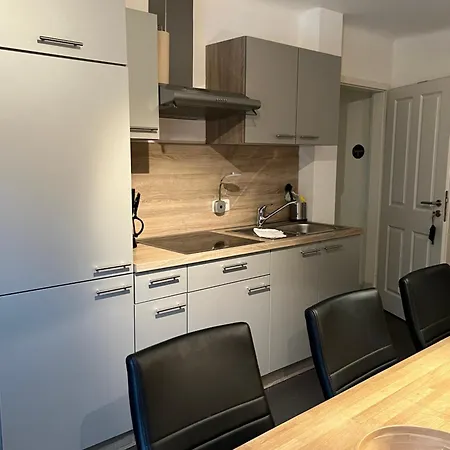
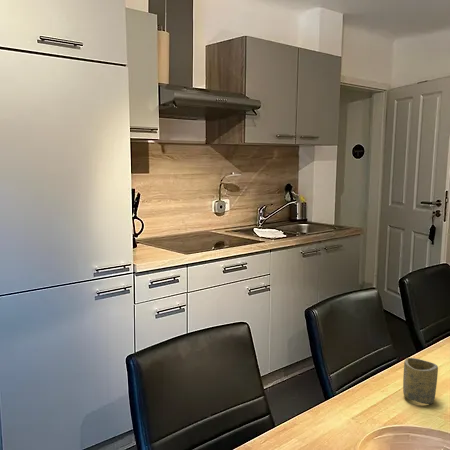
+ cup [402,357,439,405]
